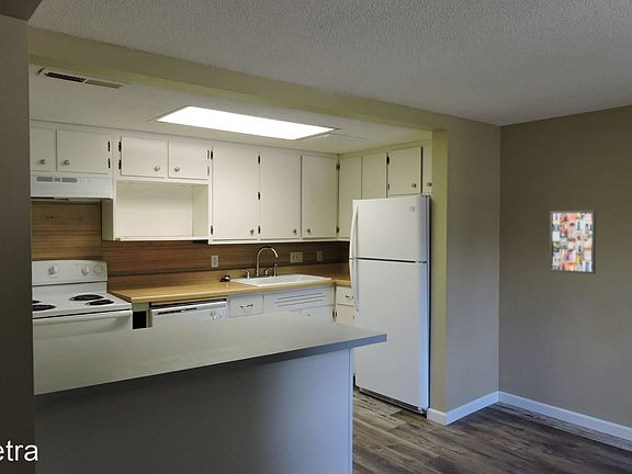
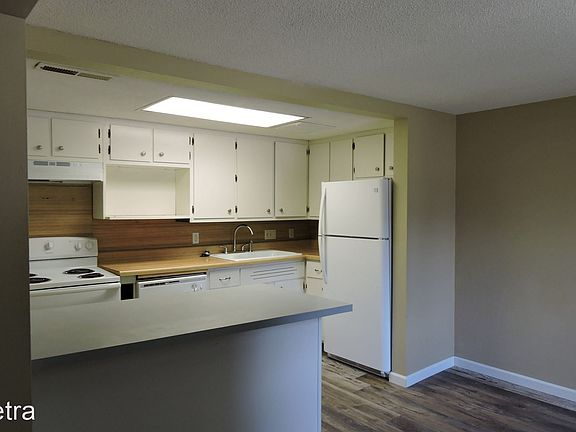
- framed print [549,208,597,275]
